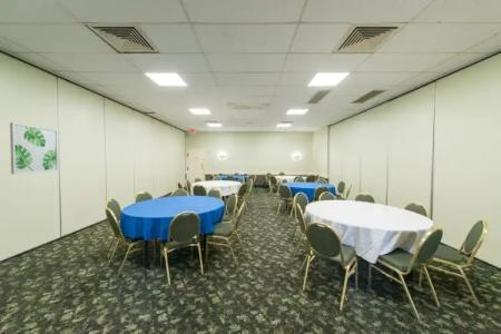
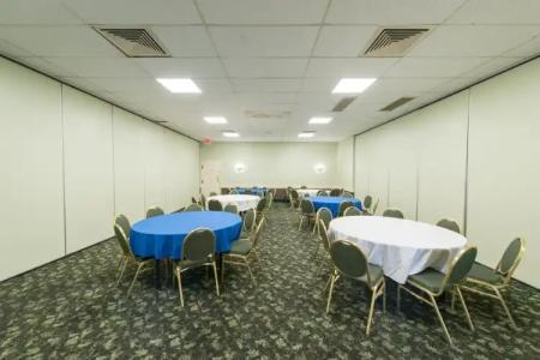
- wall art [9,121,60,175]
